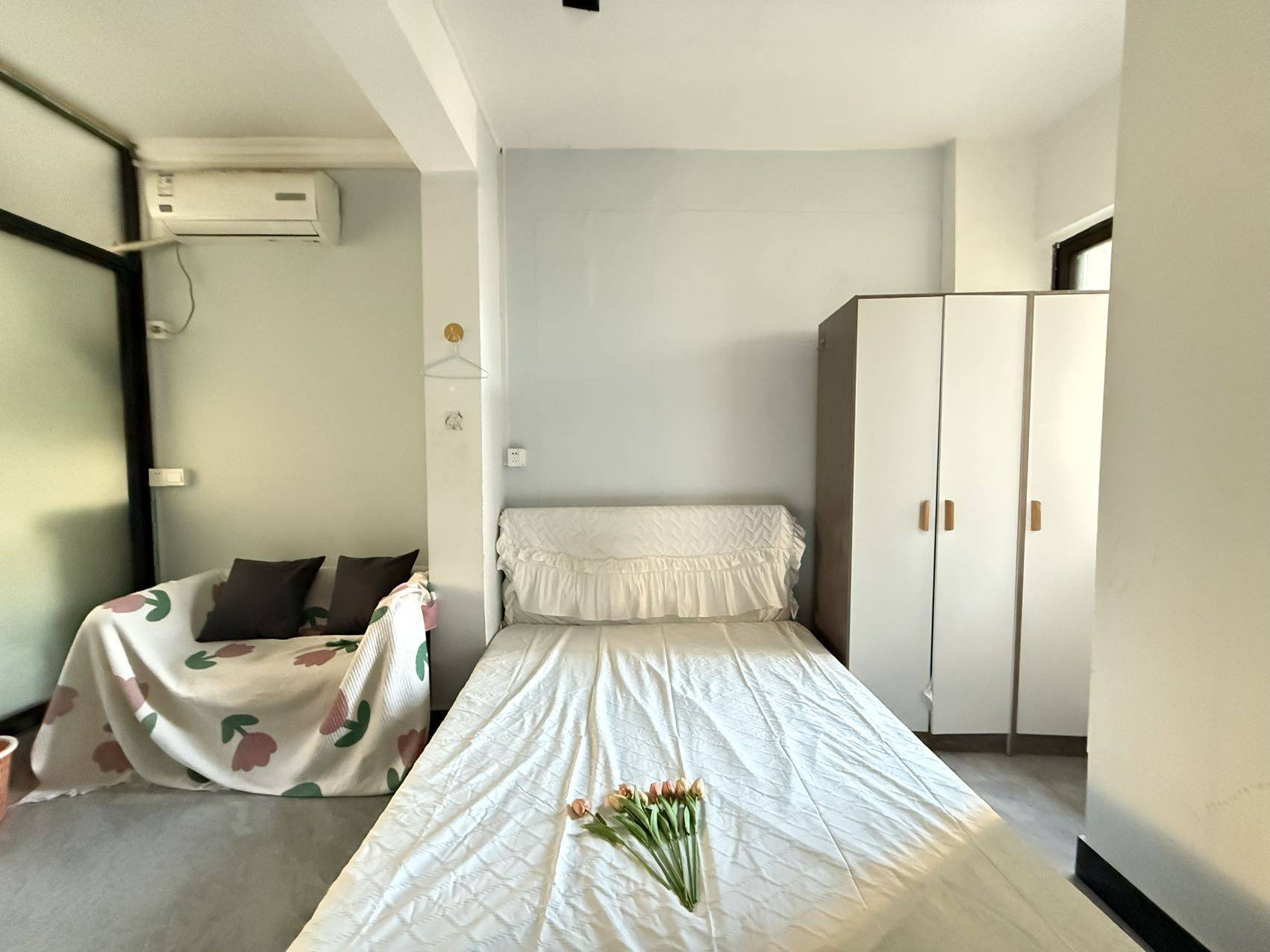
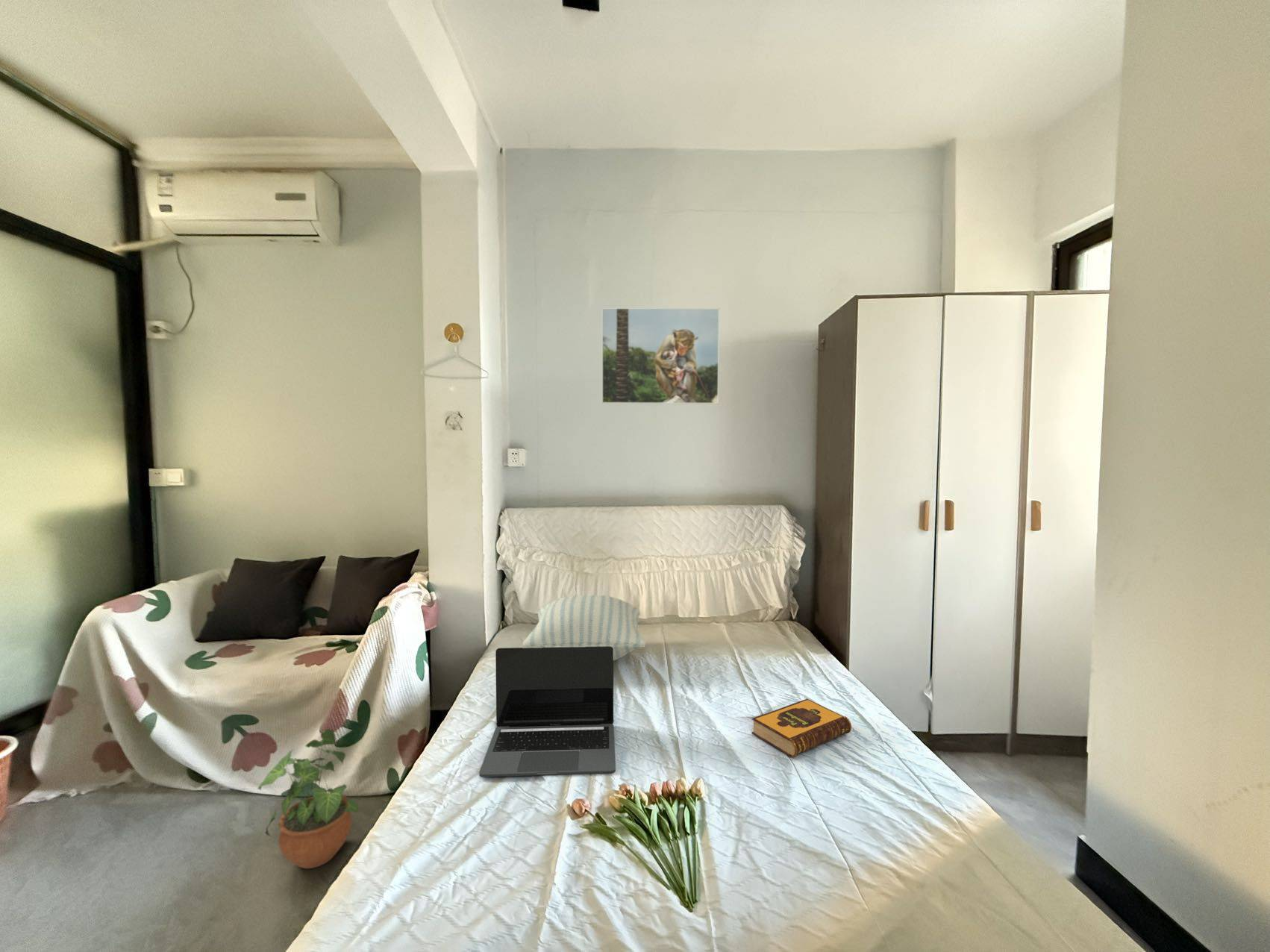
+ hardback book [751,698,852,758]
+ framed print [601,307,720,405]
+ laptop [478,646,616,777]
+ pillow [522,595,647,662]
+ potted plant [257,728,359,869]
